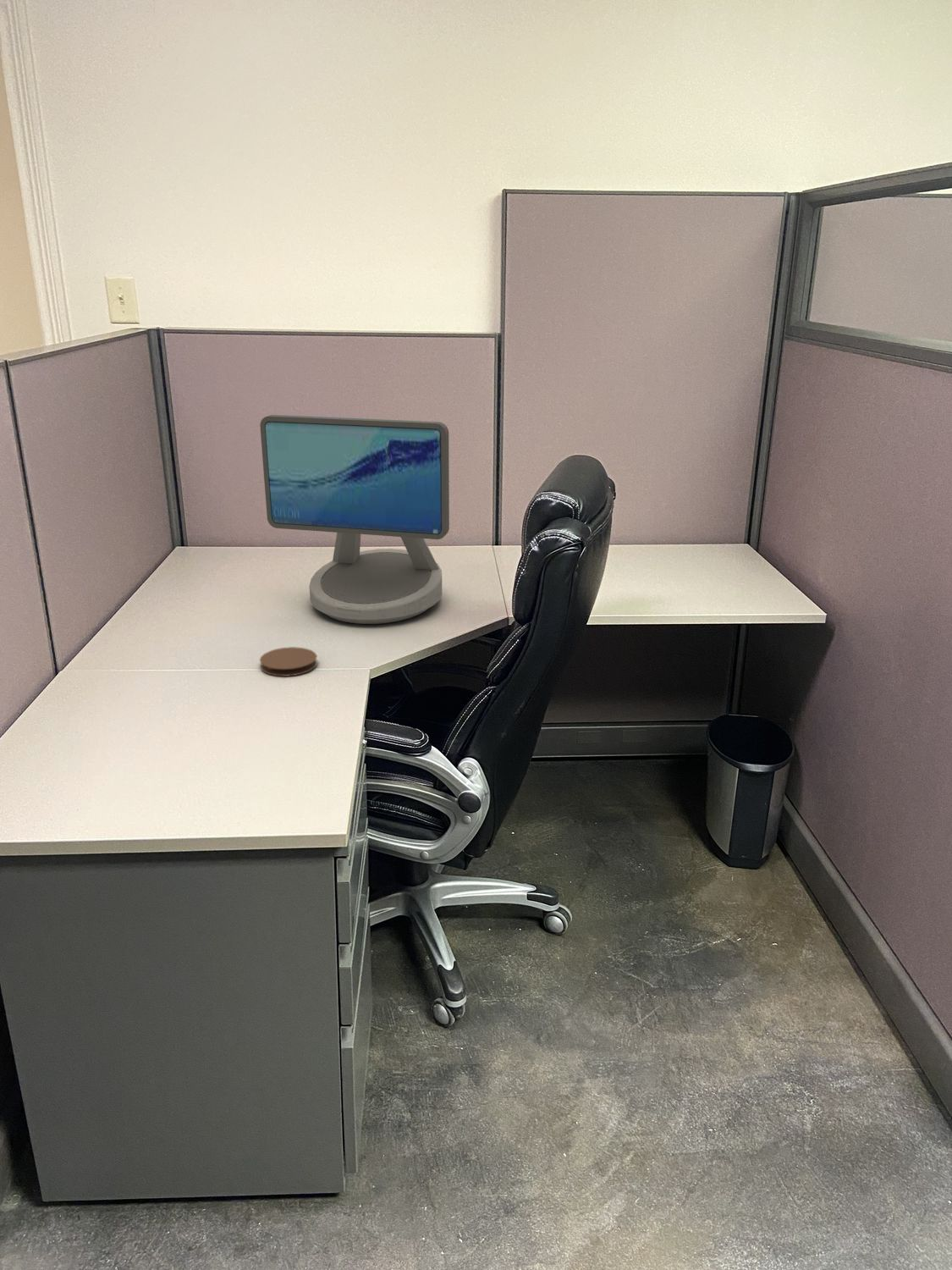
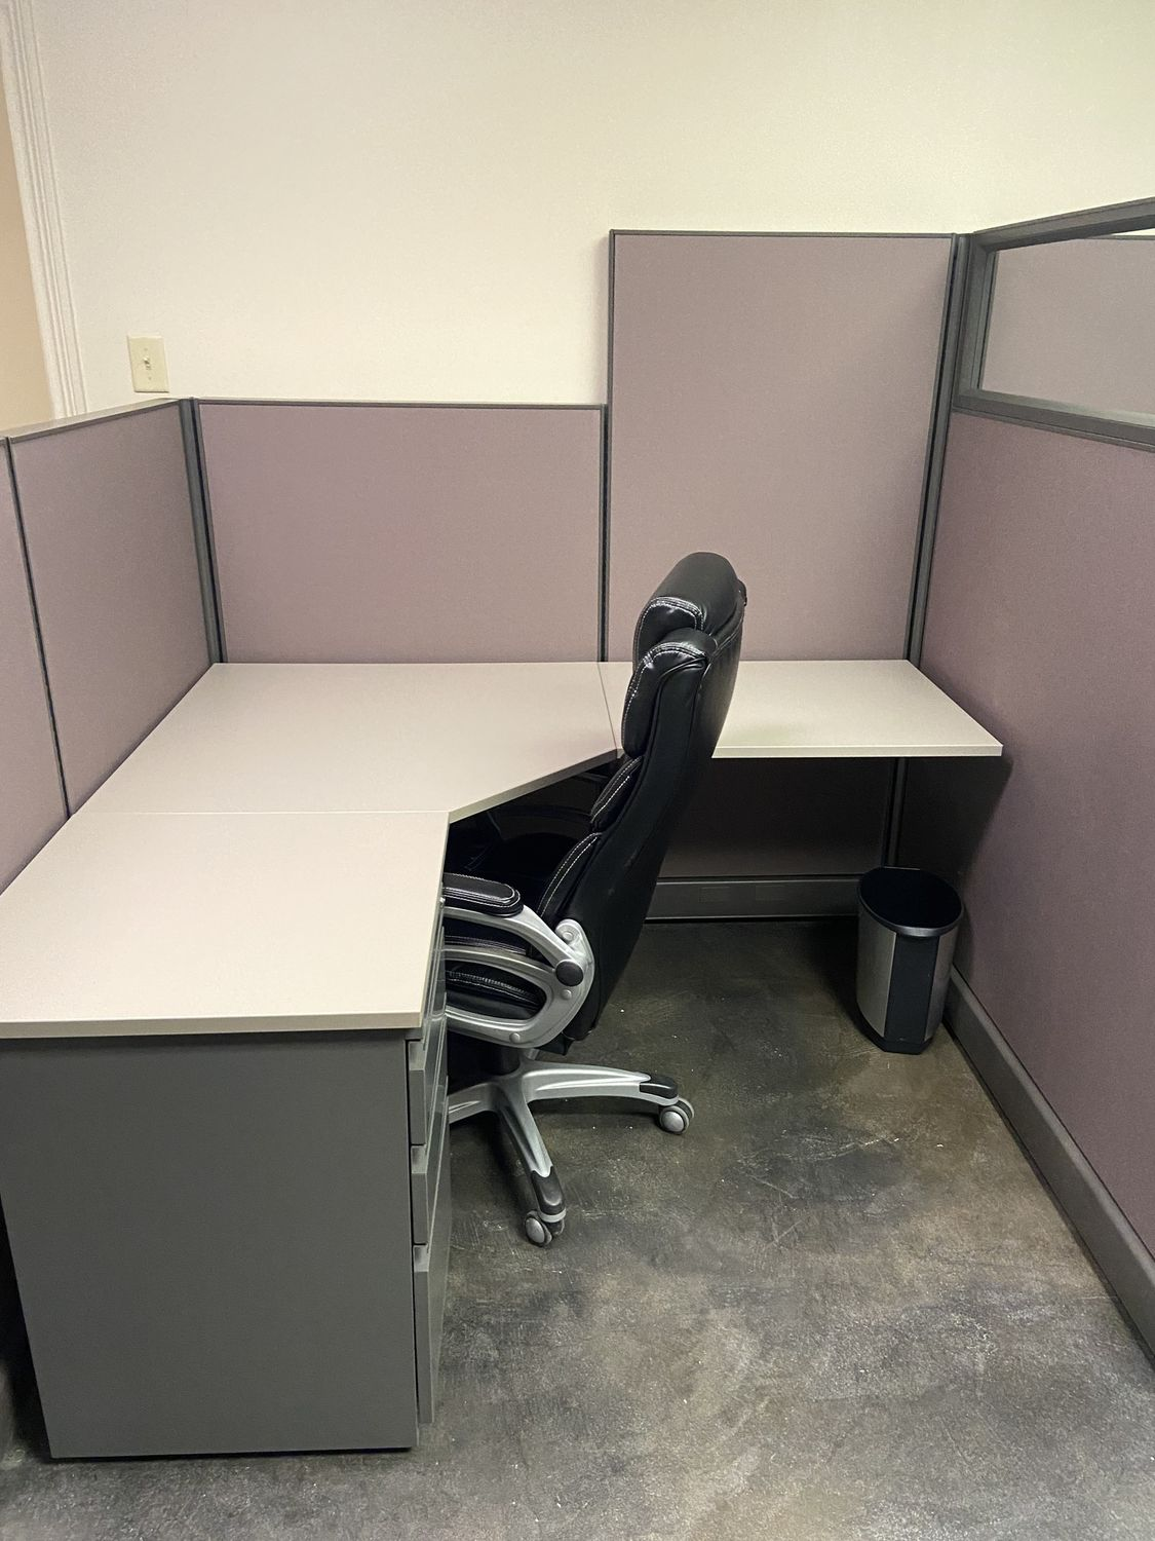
- coaster [259,646,318,677]
- computer monitor [259,414,450,625]
